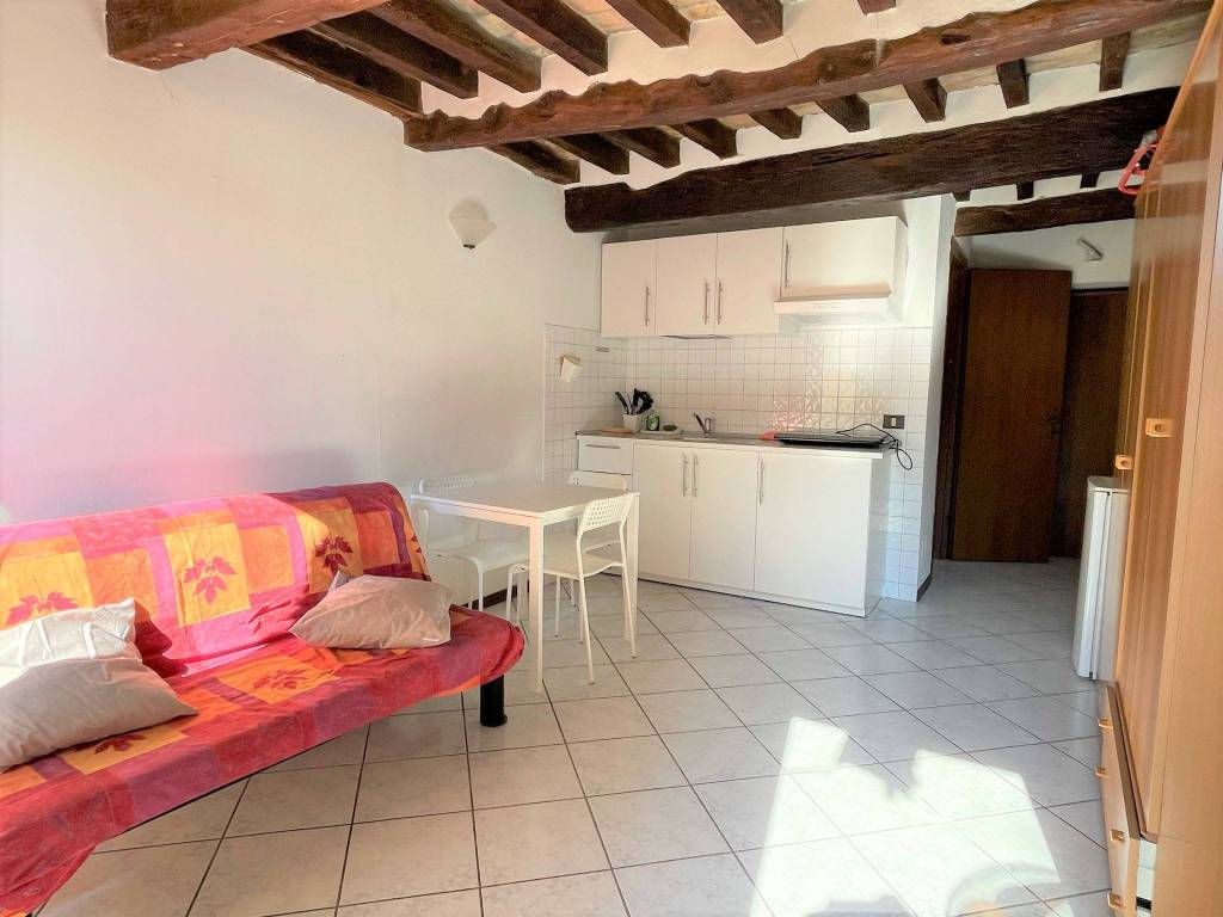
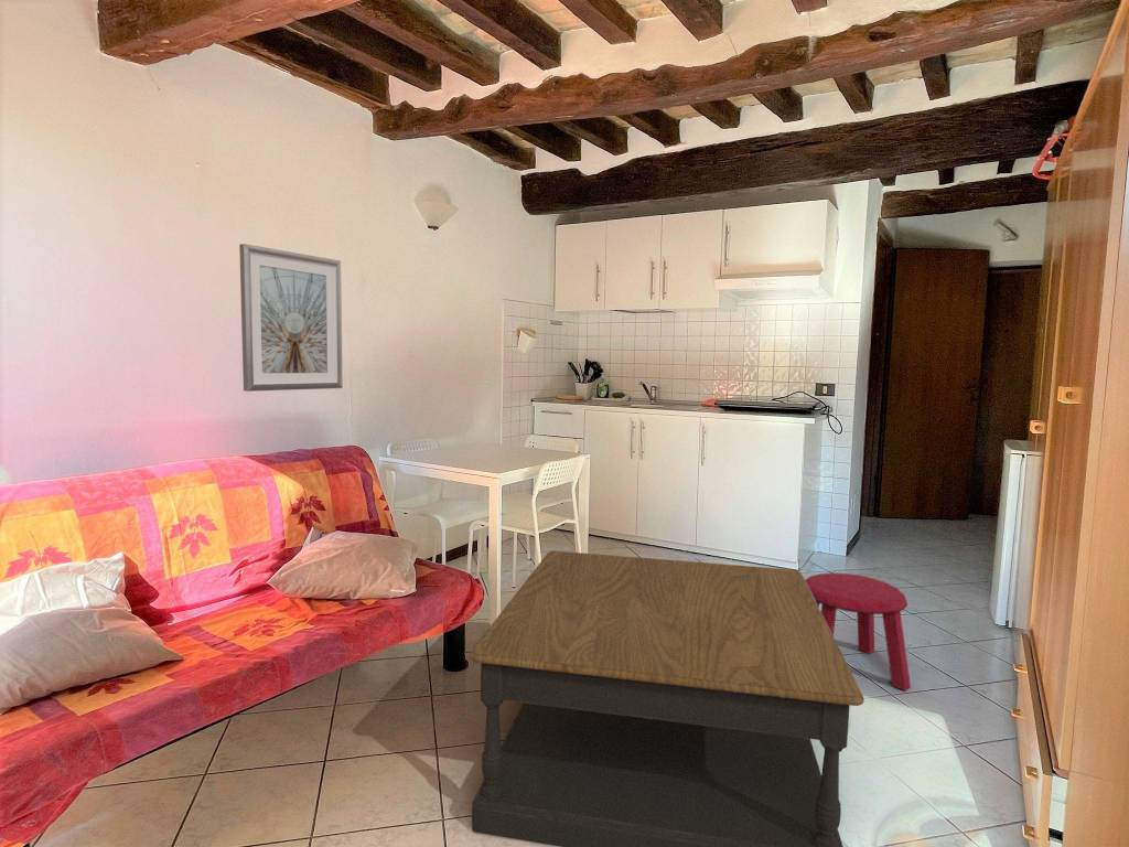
+ picture frame [238,243,344,393]
+ stool [804,571,912,691]
+ coffee table [467,550,865,847]
